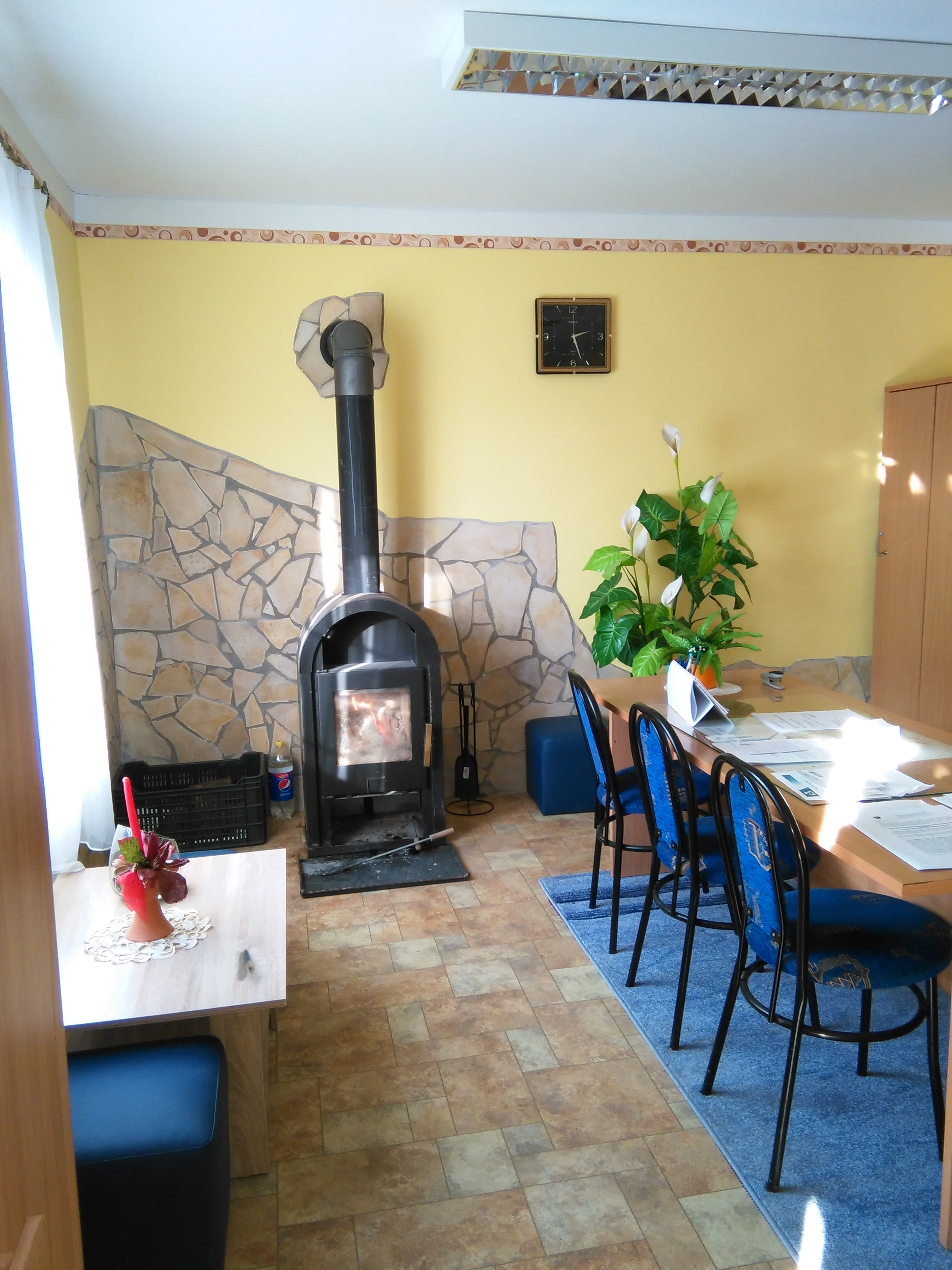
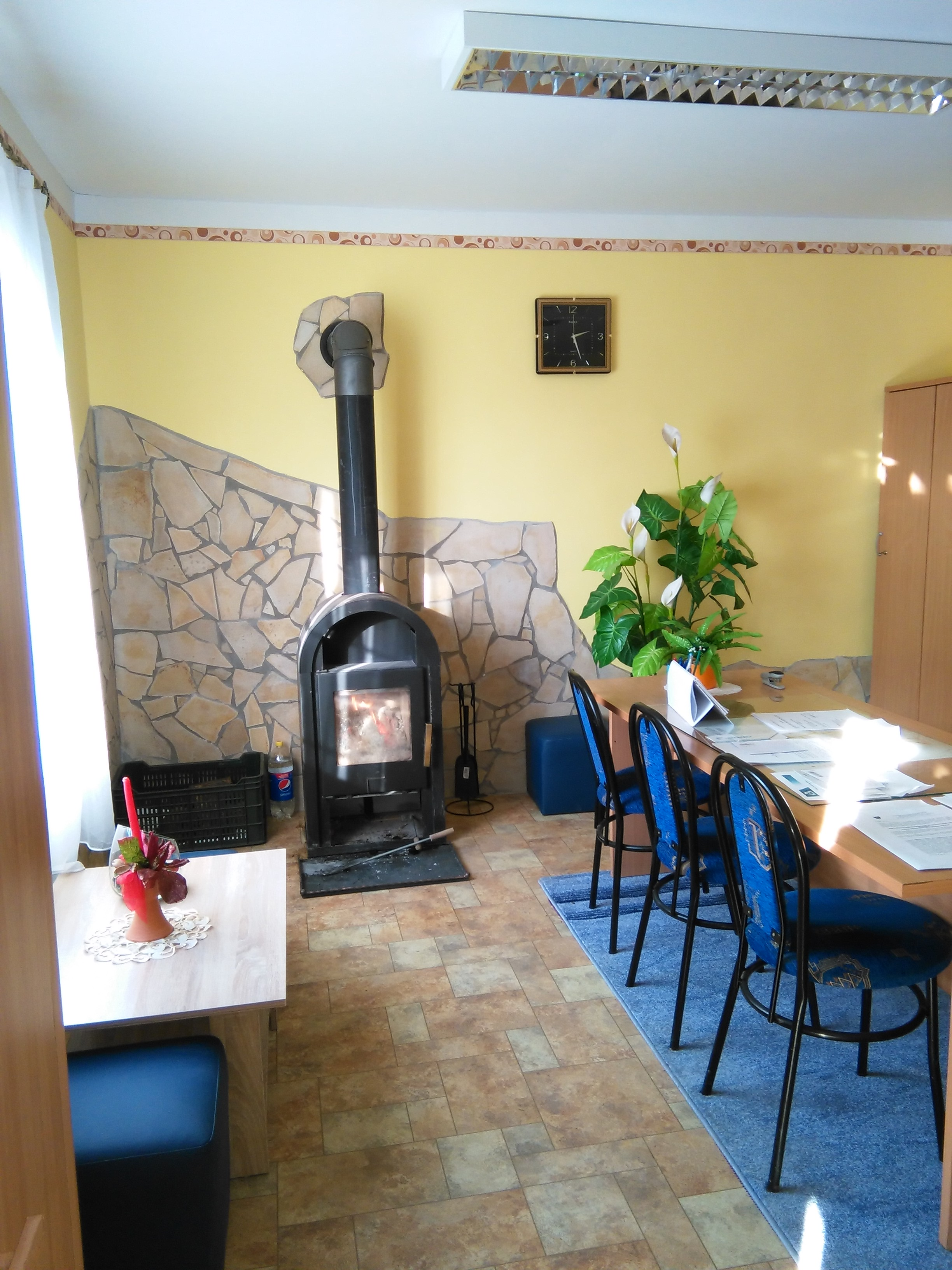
- pen [243,949,256,974]
